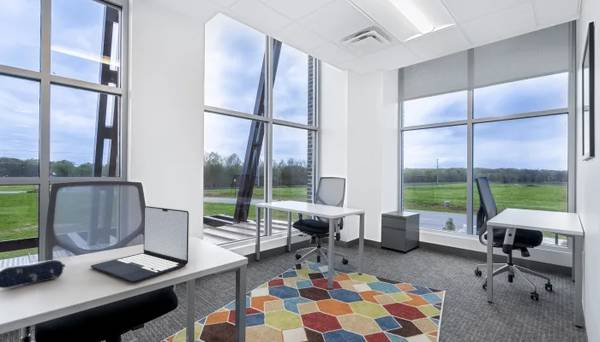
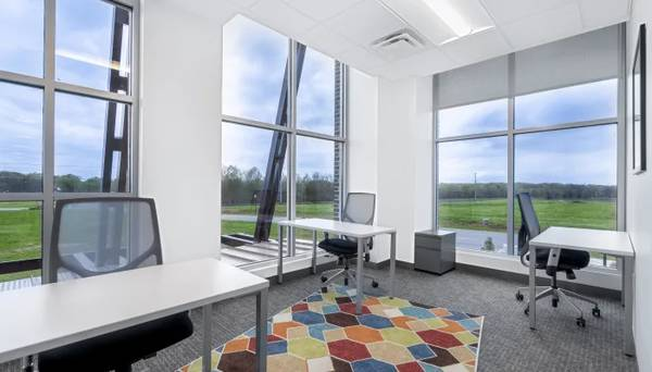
- laptop [90,205,190,283]
- pencil case [0,259,66,289]
